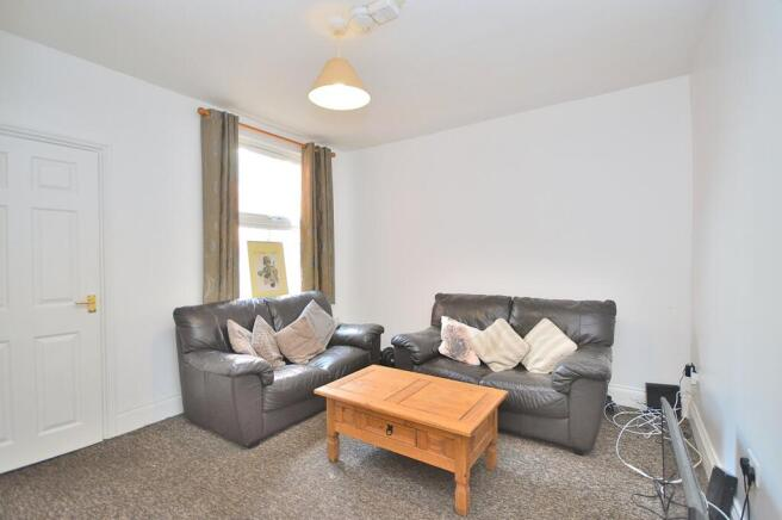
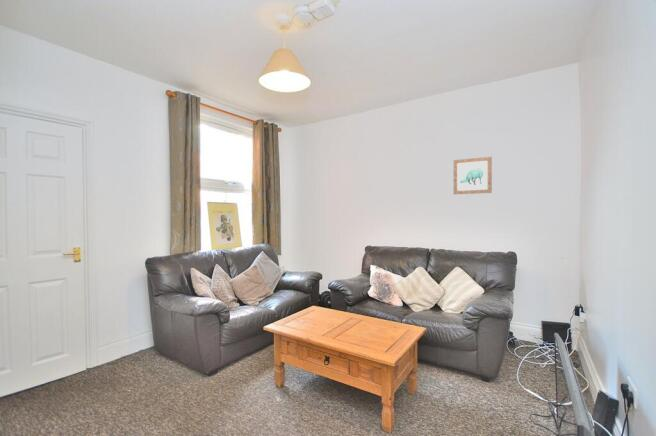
+ wall art [453,156,493,195]
